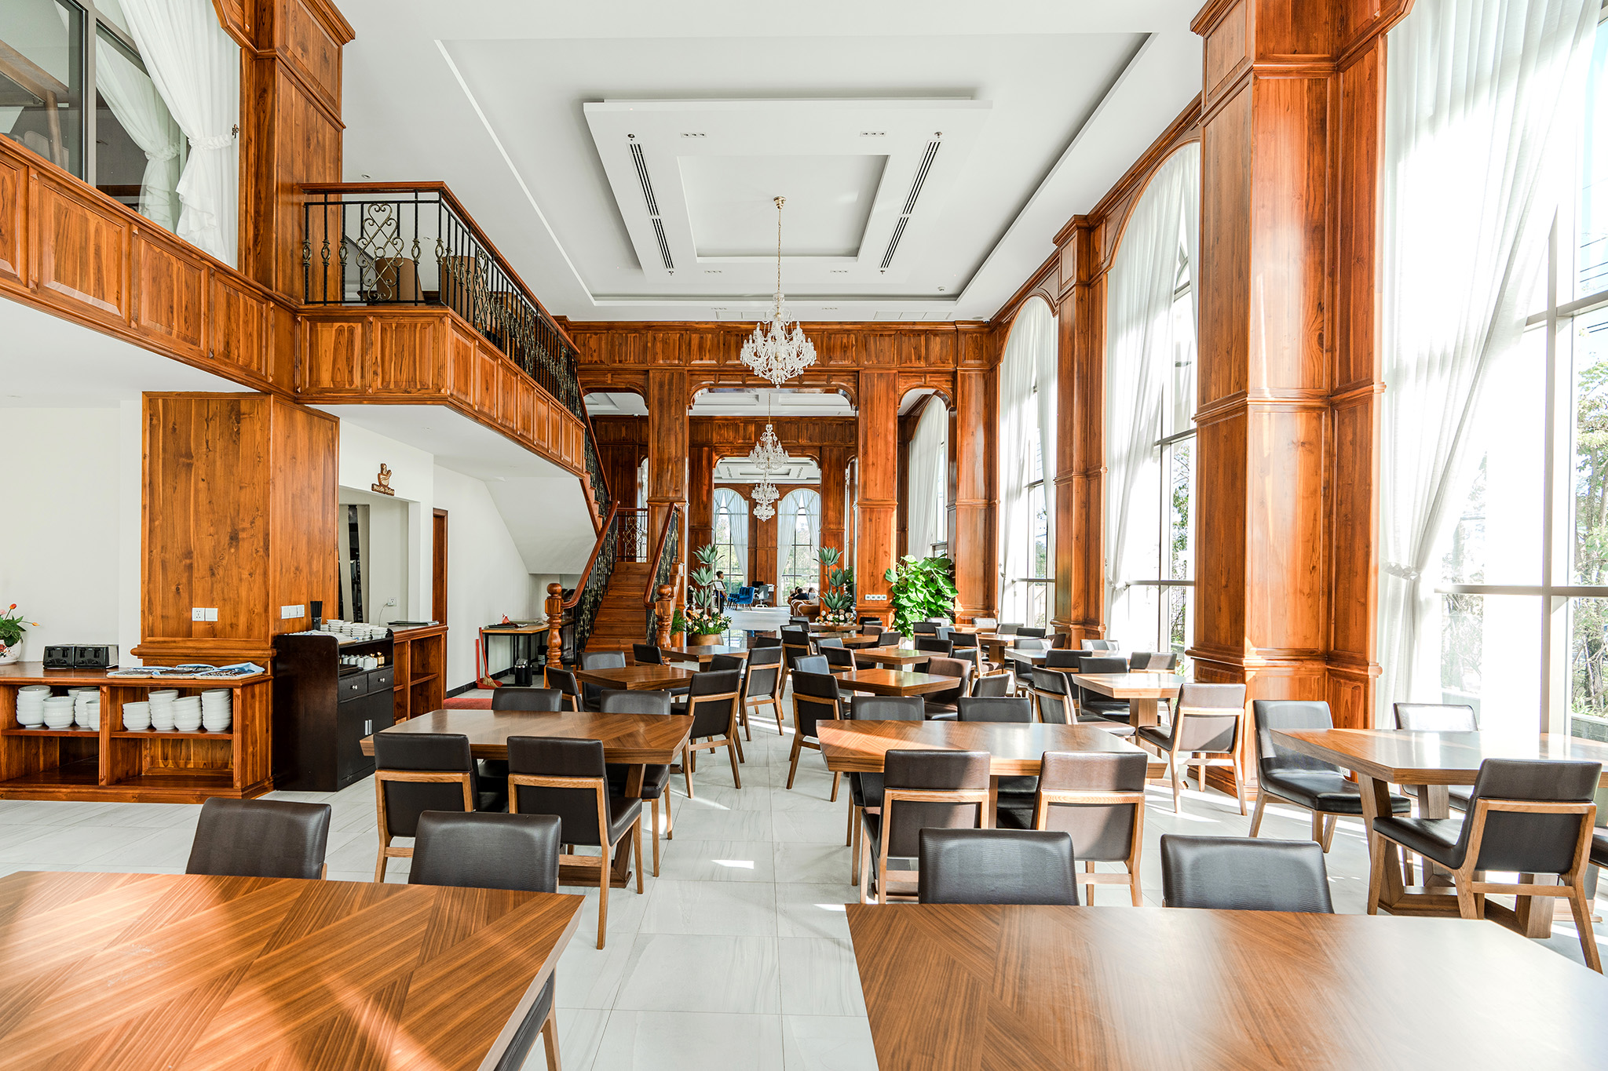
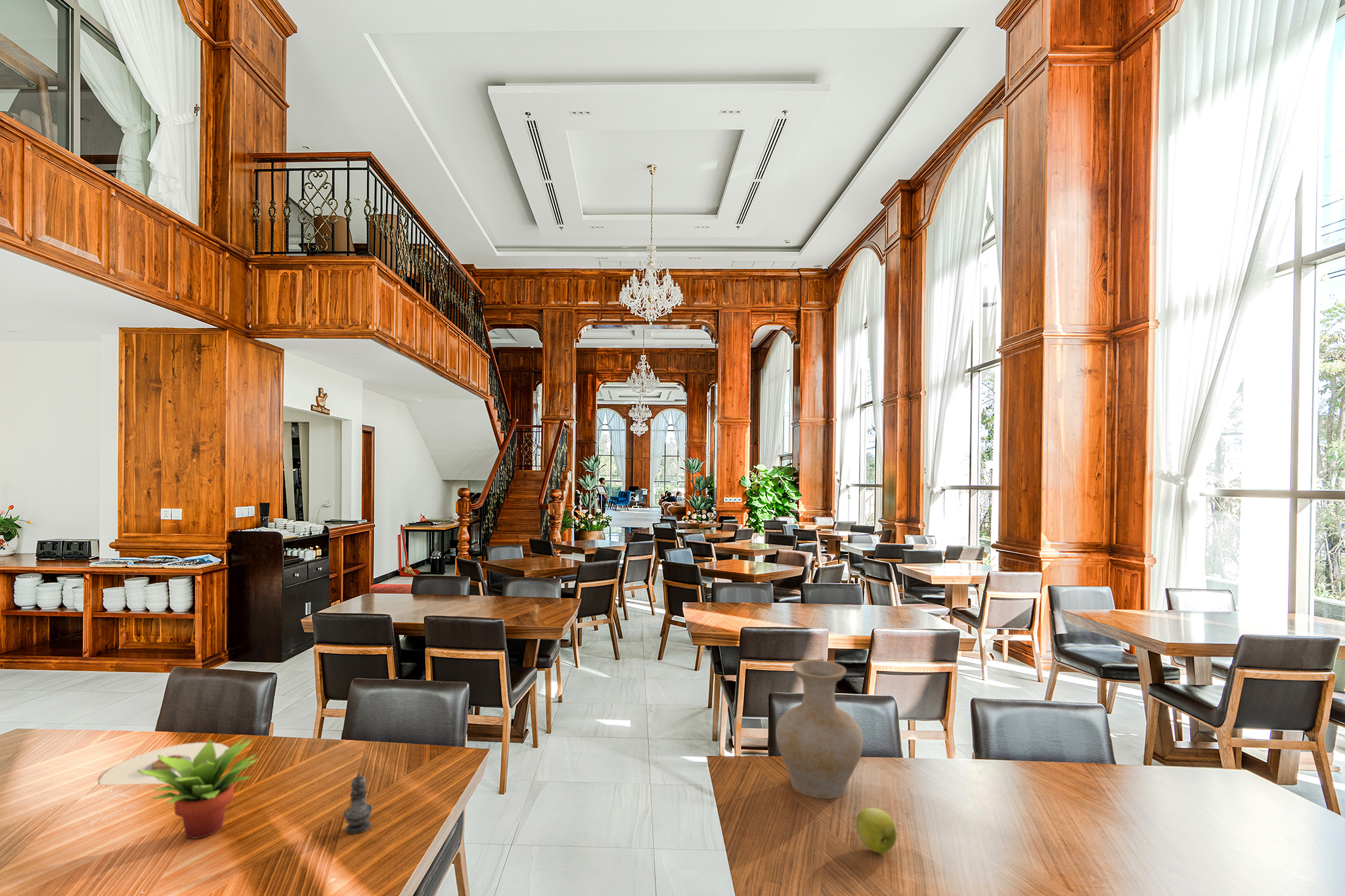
+ plate [99,742,229,785]
+ succulent plant [138,735,259,839]
+ salt shaker [343,772,374,835]
+ apple [855,807,898,854]
+ vase [775,659,864,800]
